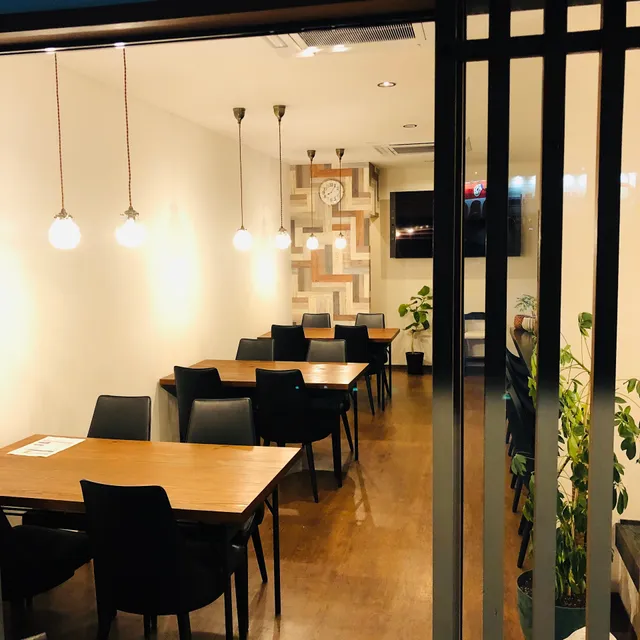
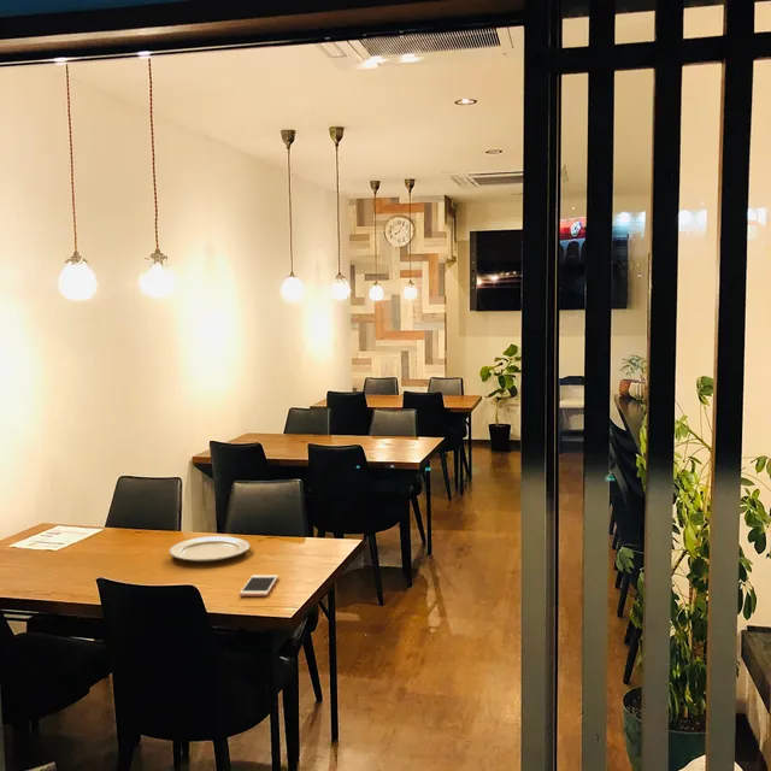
+ chinaware [169,535,251,563]
+ cell phone [239,573,279,598]
